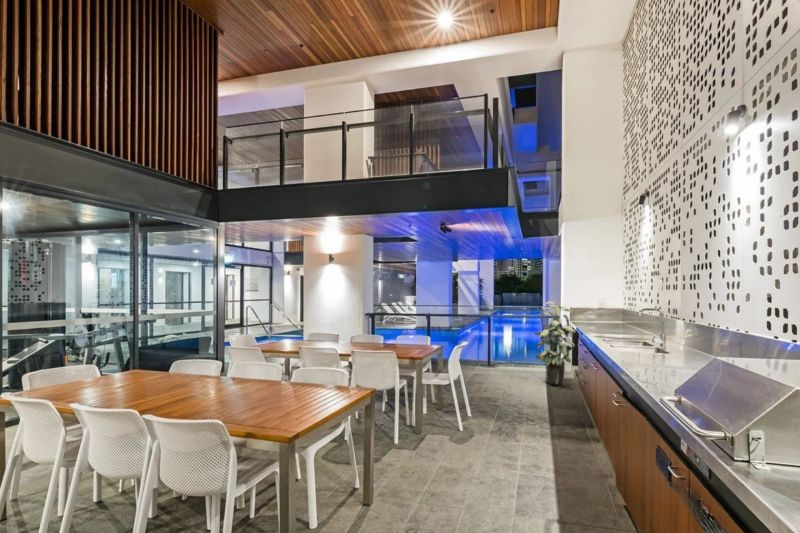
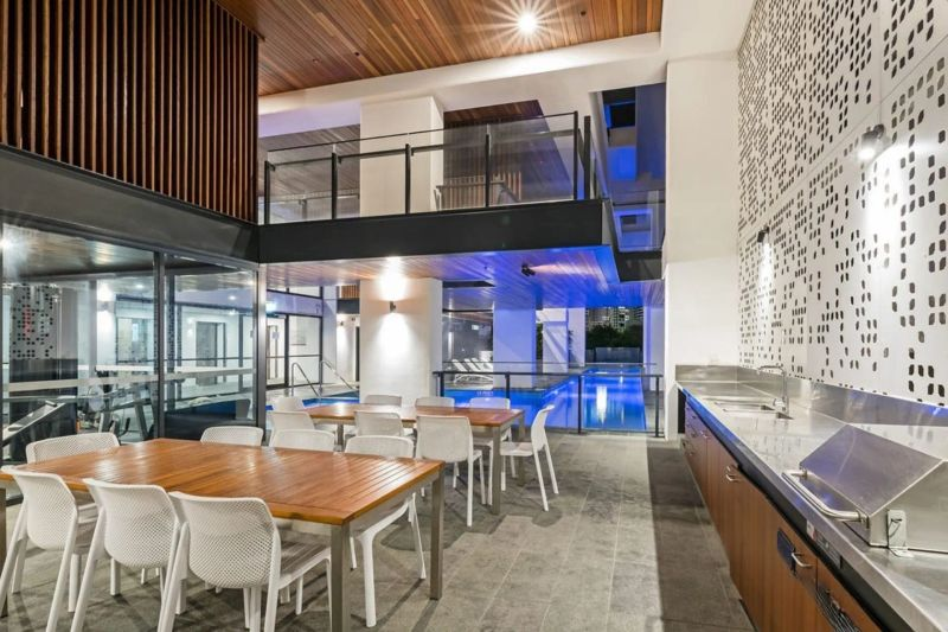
- indoor plant [532,301,576,386]
